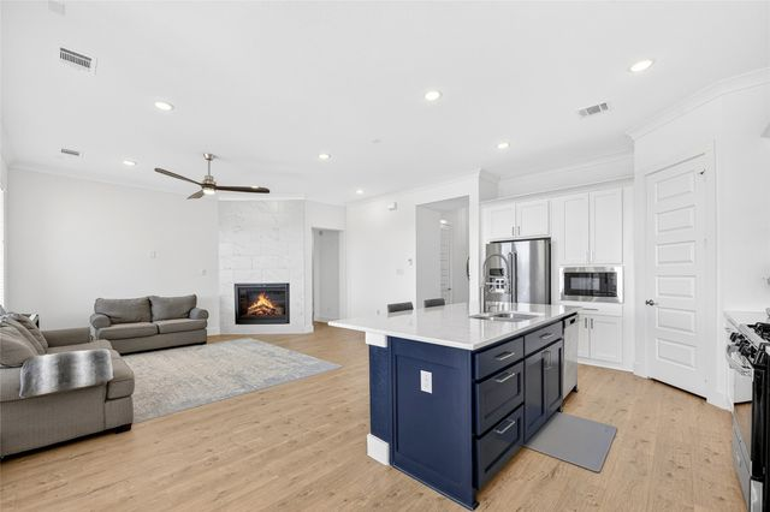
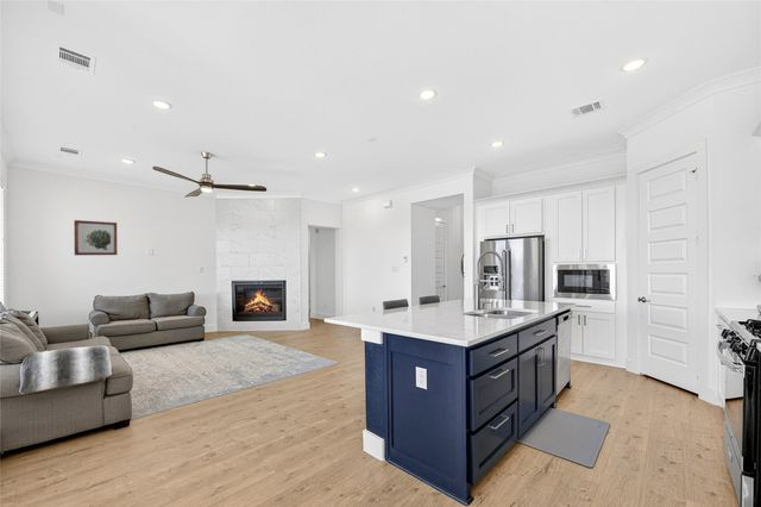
+ wall art [73,219,119,256]
